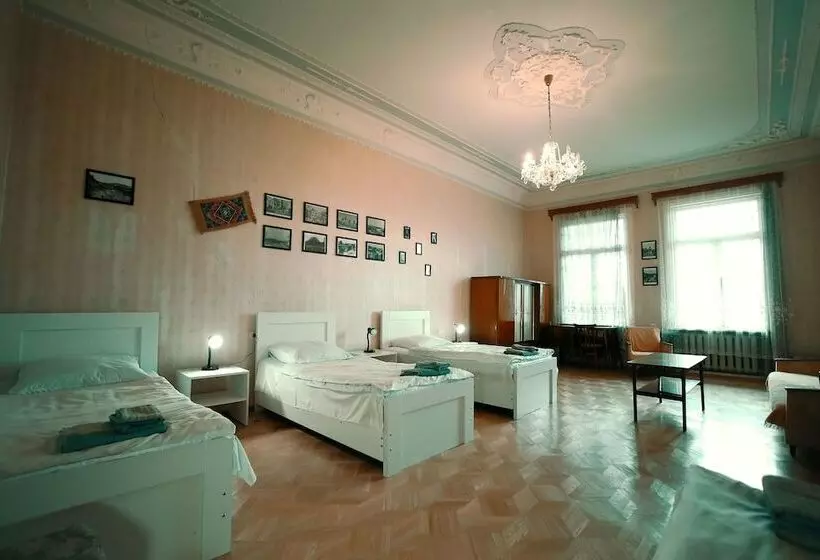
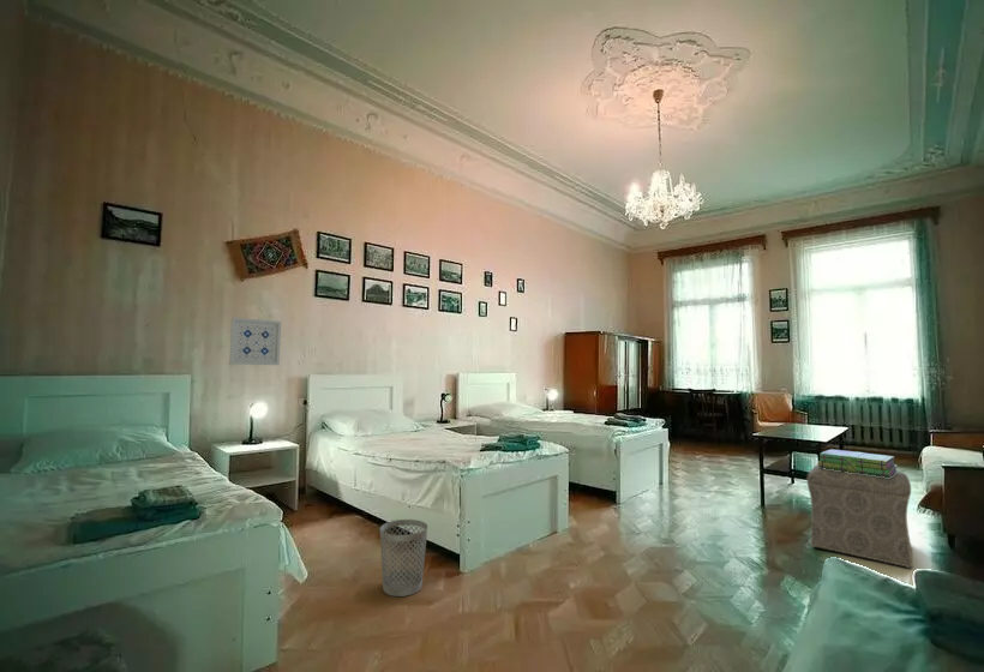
+ stack of books [817,448,899,478]
+ wall art [228,317,282,366]
+ ottoman [805,463,914,570]
+ wastebasket [379,518,428,598]
